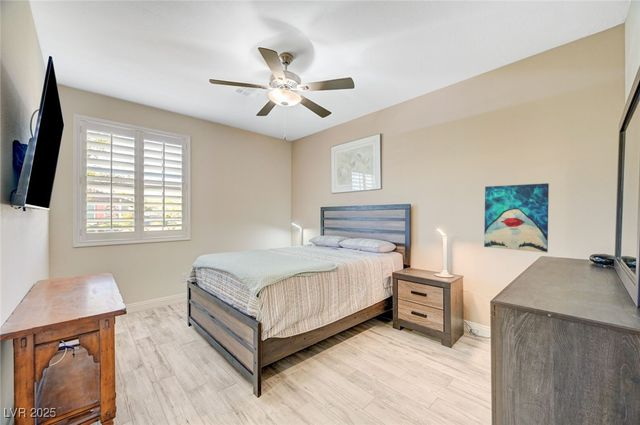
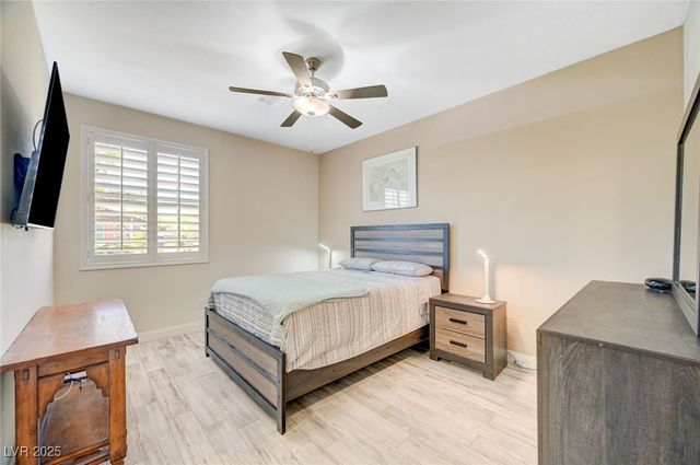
- wall art [483,182,550,254]
